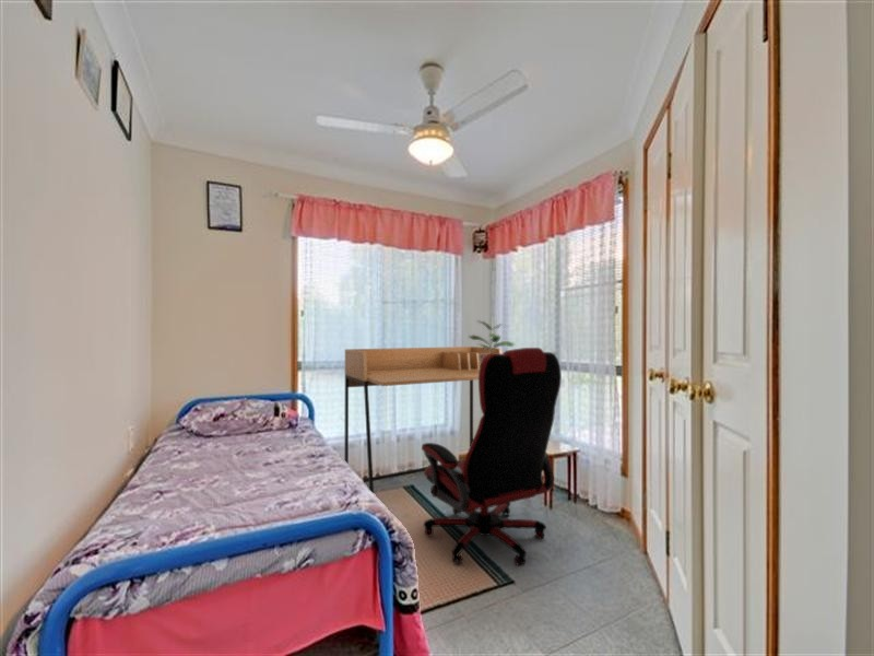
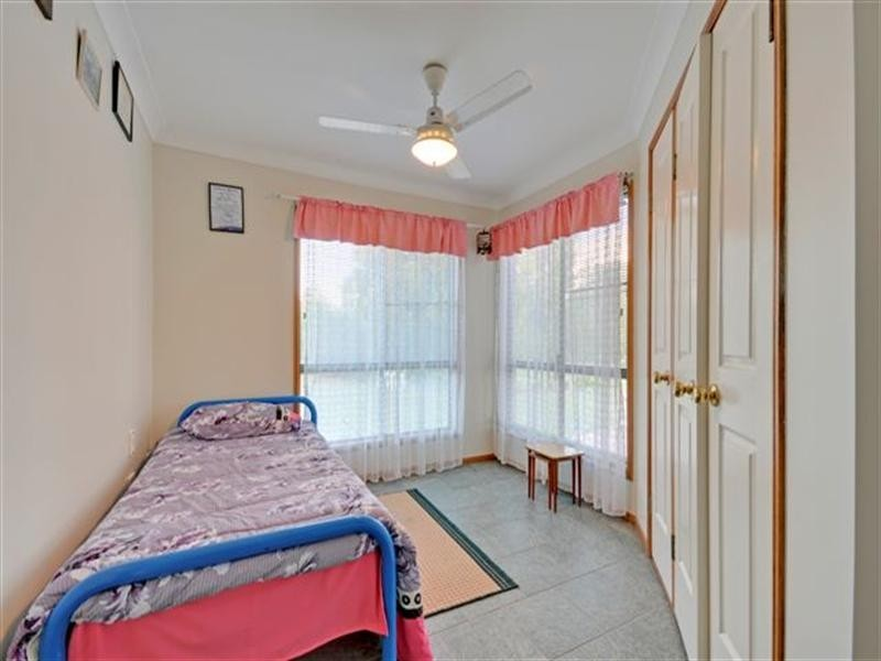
- desk [343,345,503,494]
- office chair [421,347,563,566]
- potted plant [468,319,517,365]
